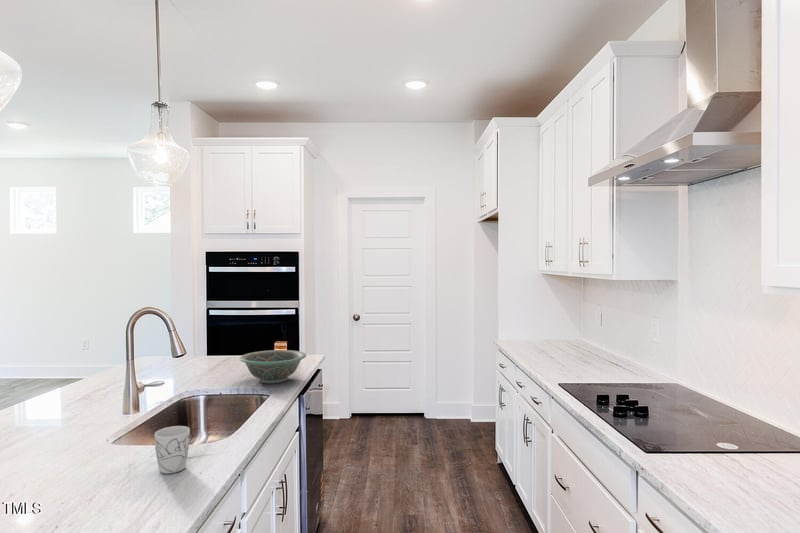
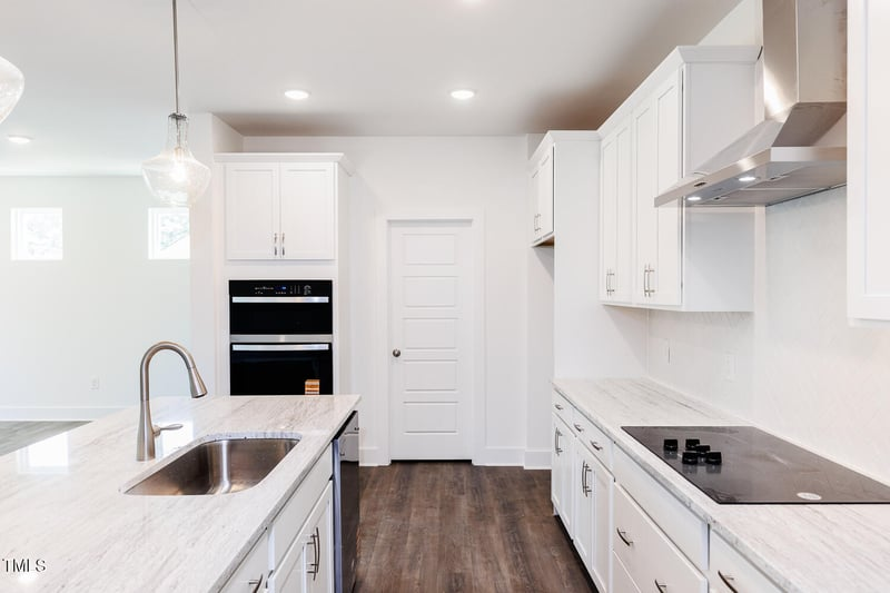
- decorative bowl [239,349,307,384]
- mug [154,425,191,475]
